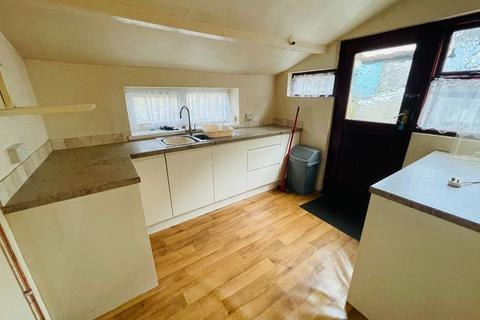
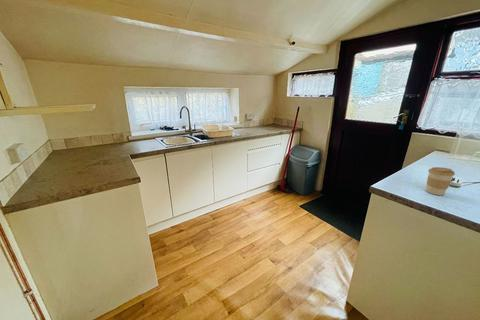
+ coffee cup [425,166,456,196]
